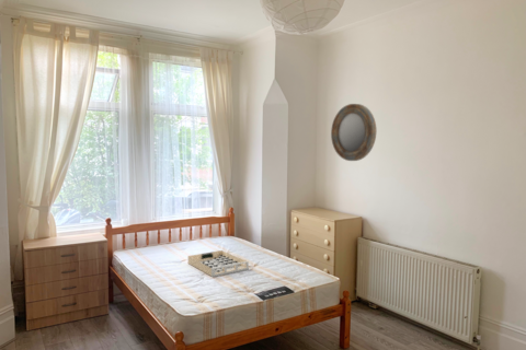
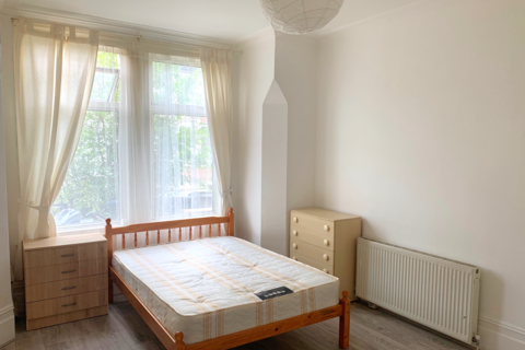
- tray [187,249,250,278]
- home mirror [330,103,377,162]
